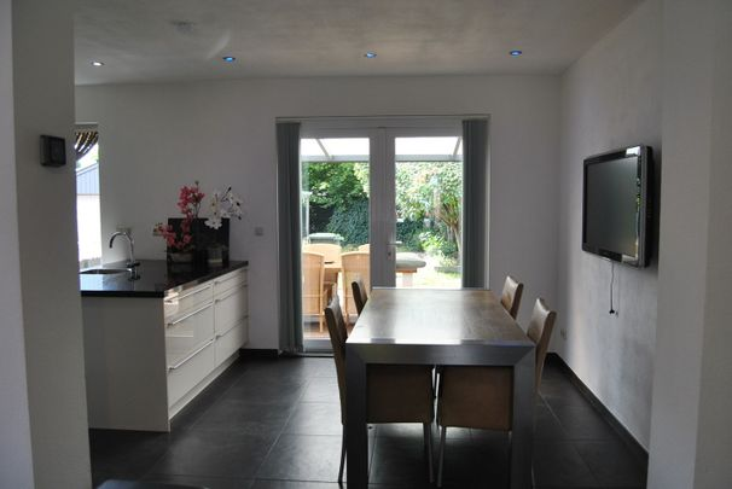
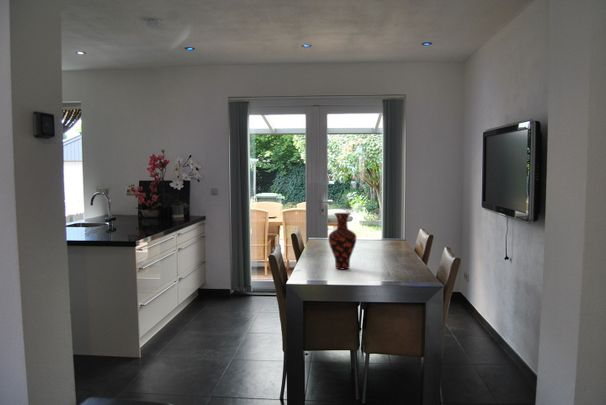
+ vase [327,212,357,271]
